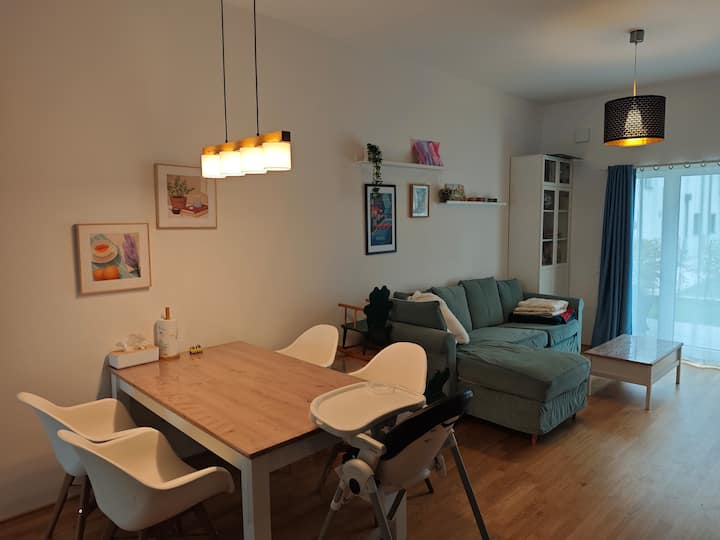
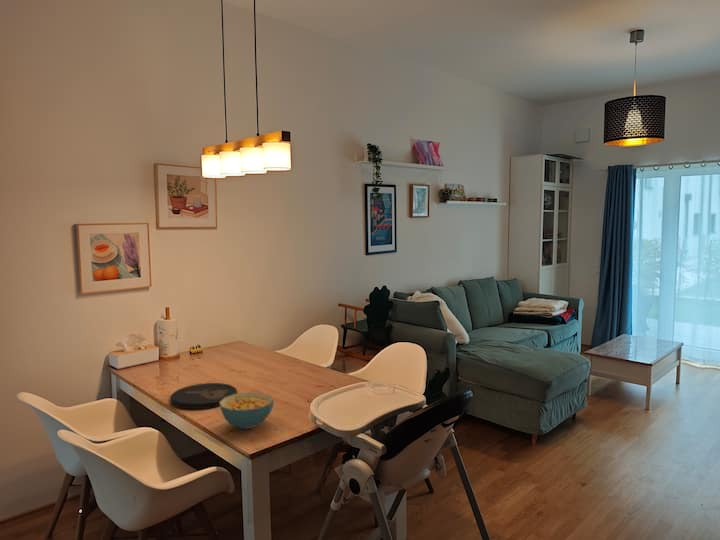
+ cereal bowl [219,391,275,430]
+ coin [169,382,238,410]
